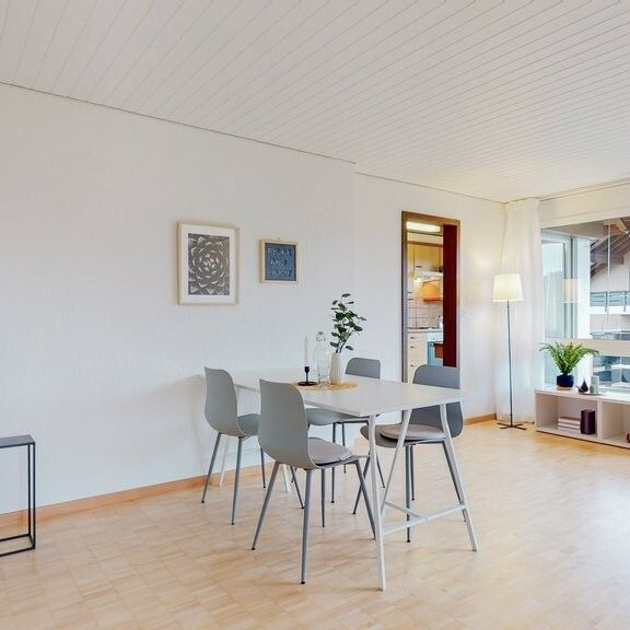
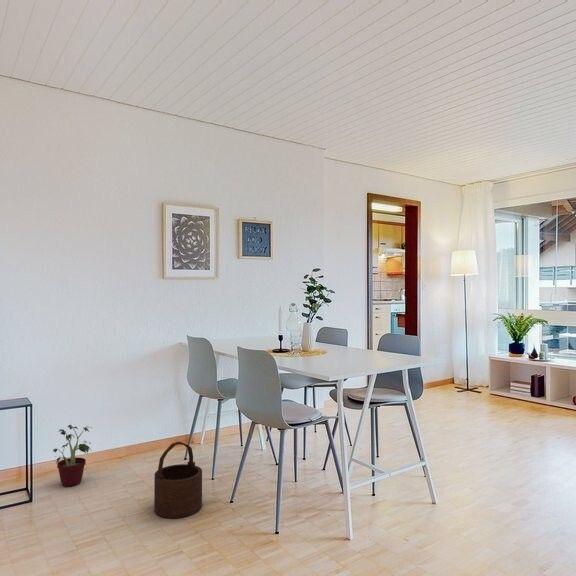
+ potted plant [52,424,92,487]
+ wooden bucket [153,441,203,519]
